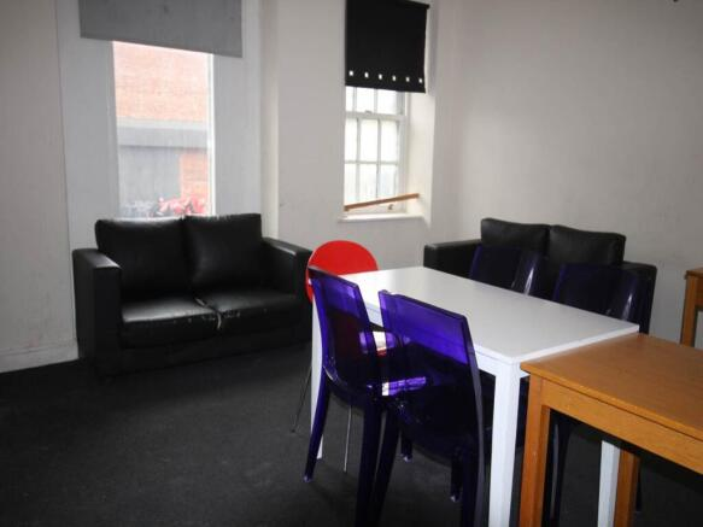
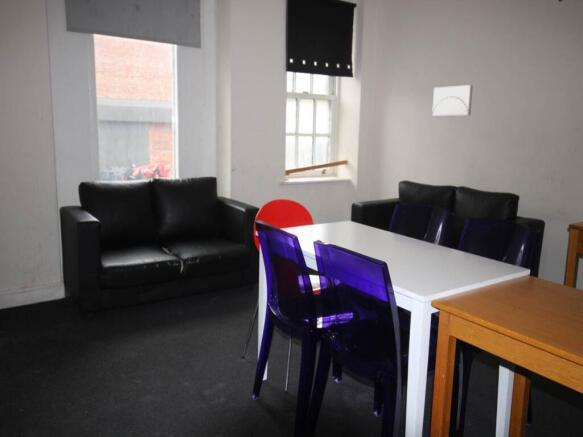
+ wall art [431,84,474,117]
